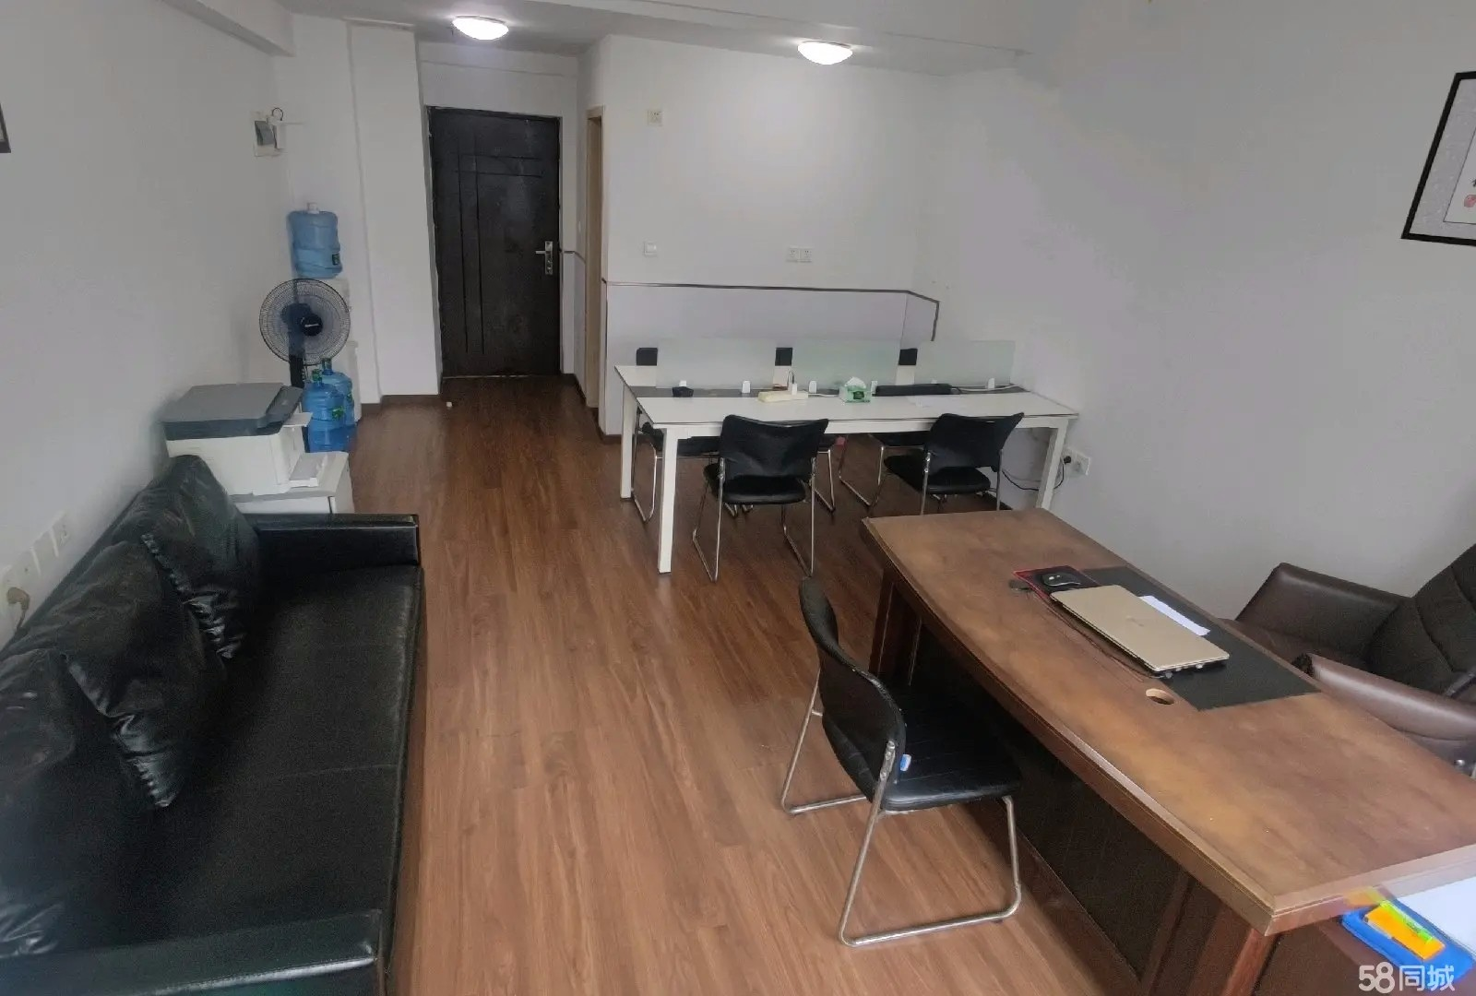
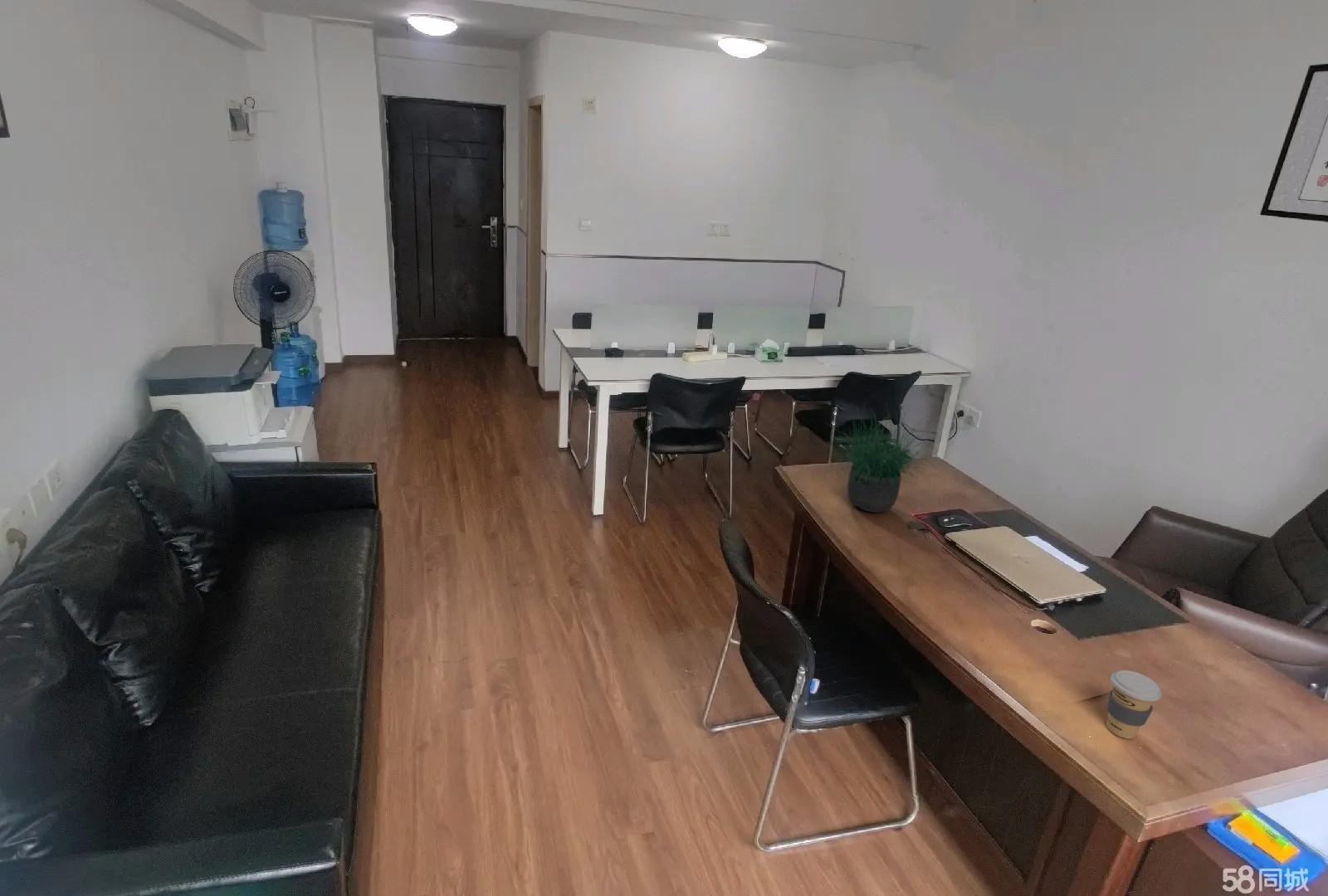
+ coffee cup [1106,670,1163,739]
+ potted plant [823,398,944,514]
